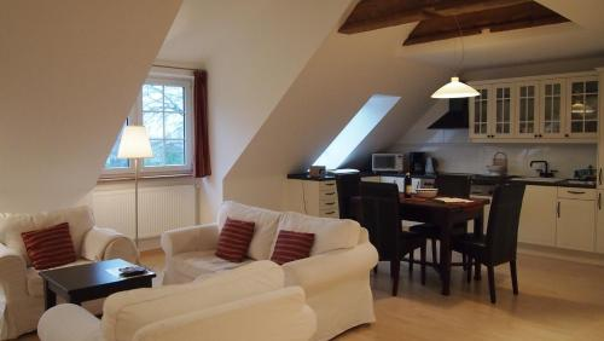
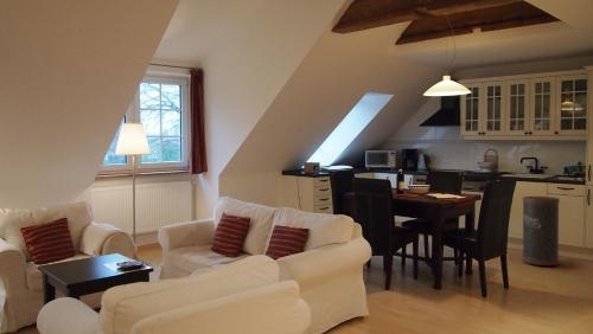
+ trash can [521,195,561,268]
